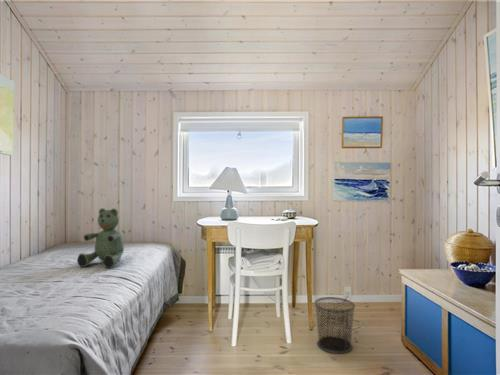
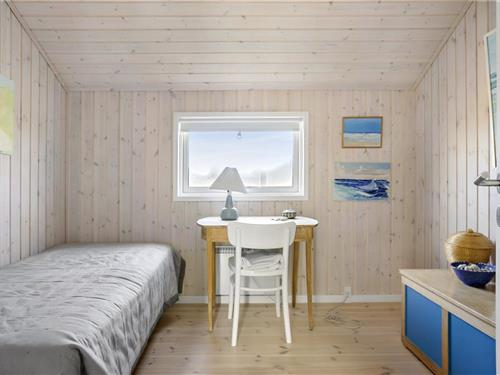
- waste bin [314,296,356,354]
- teddy bear [76,207,125,269]
